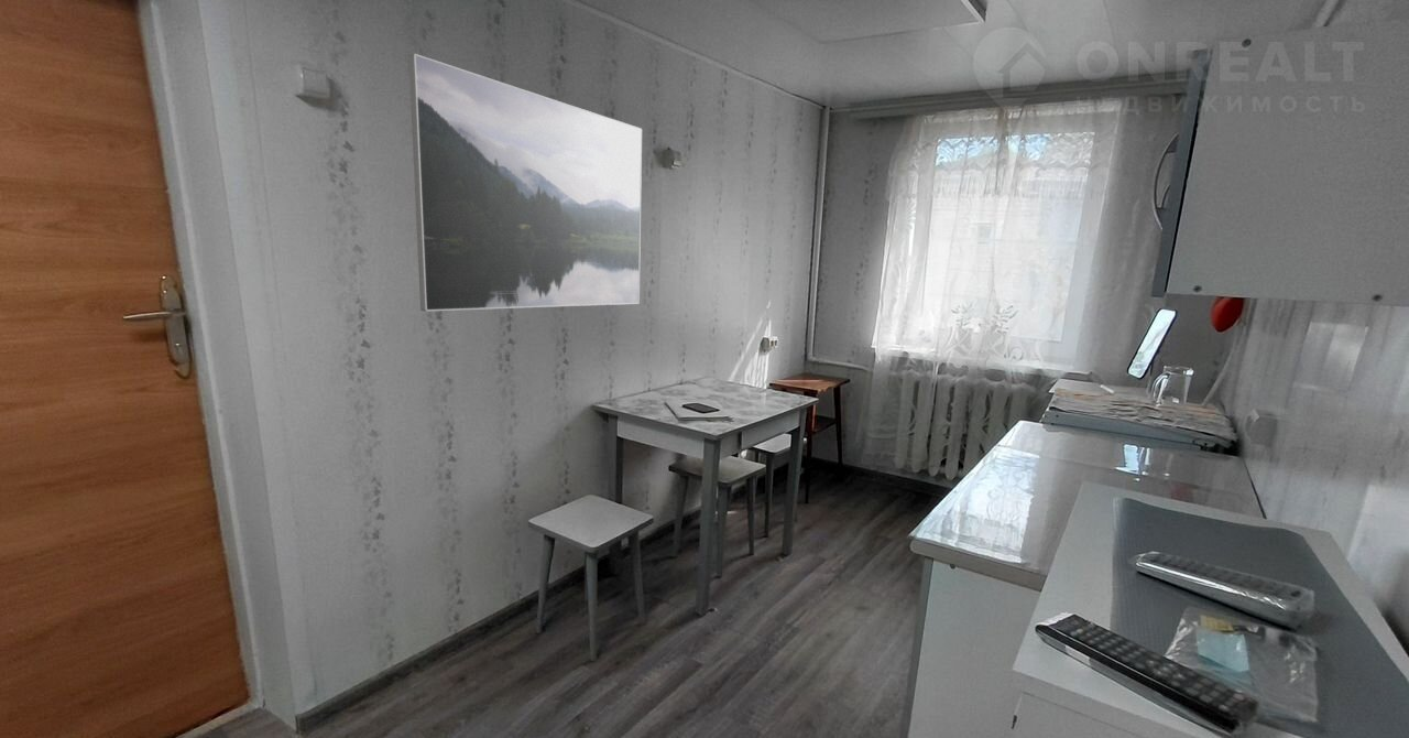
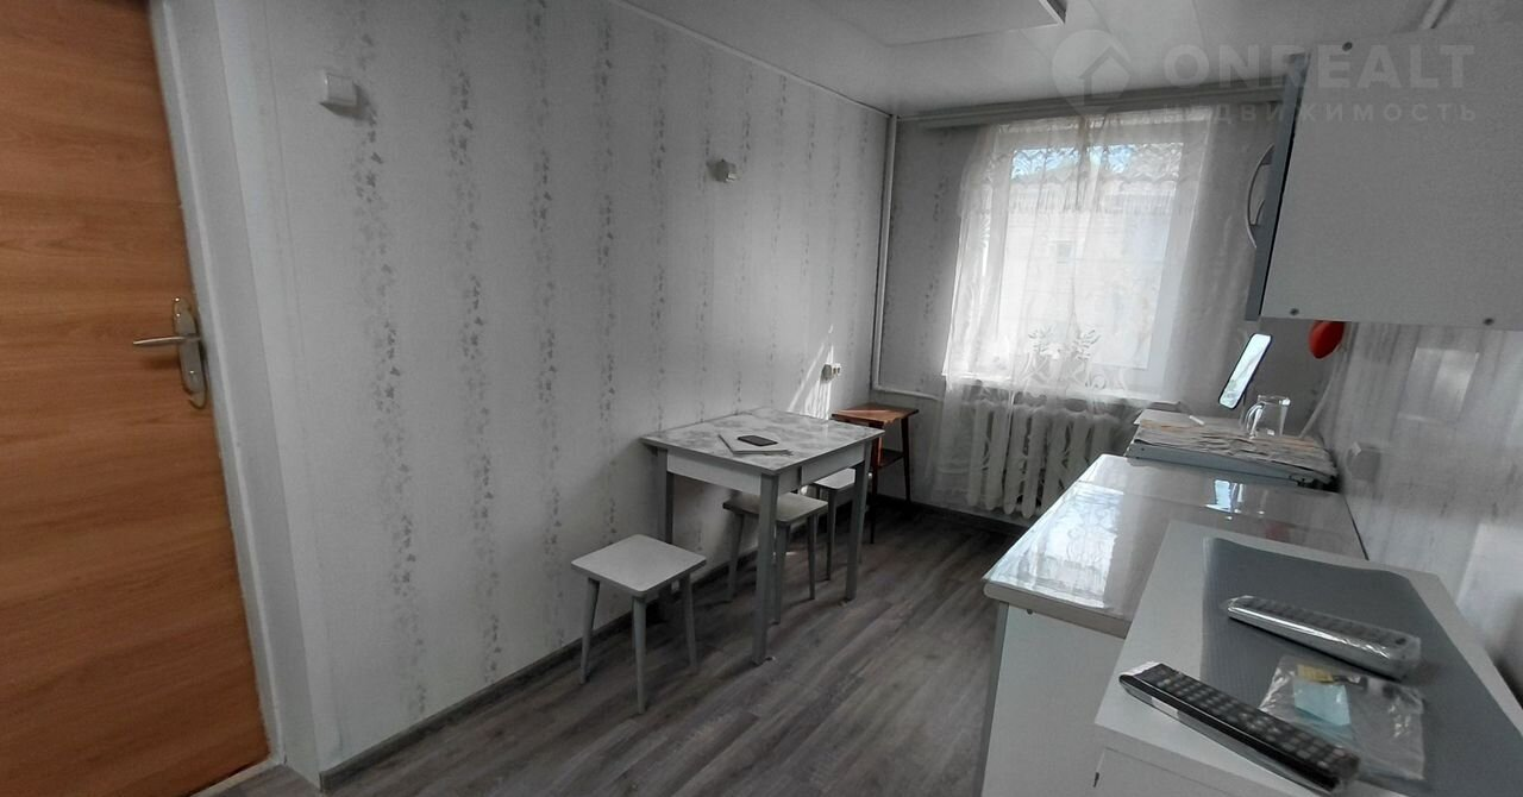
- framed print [407,53,643,312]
